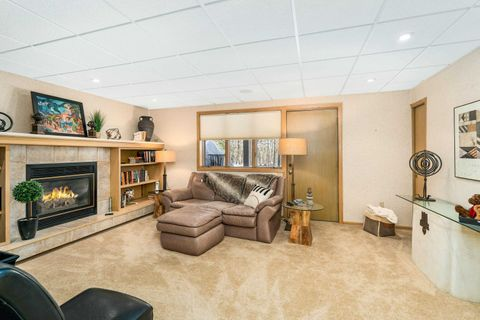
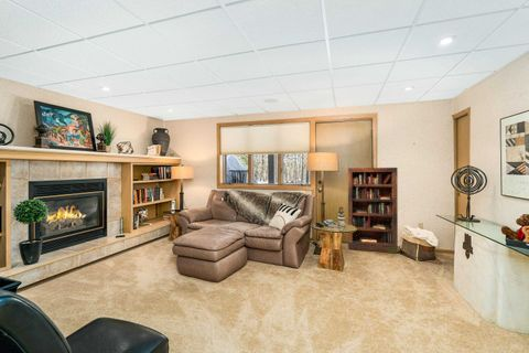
+ bookcase [347,167,399,255]
